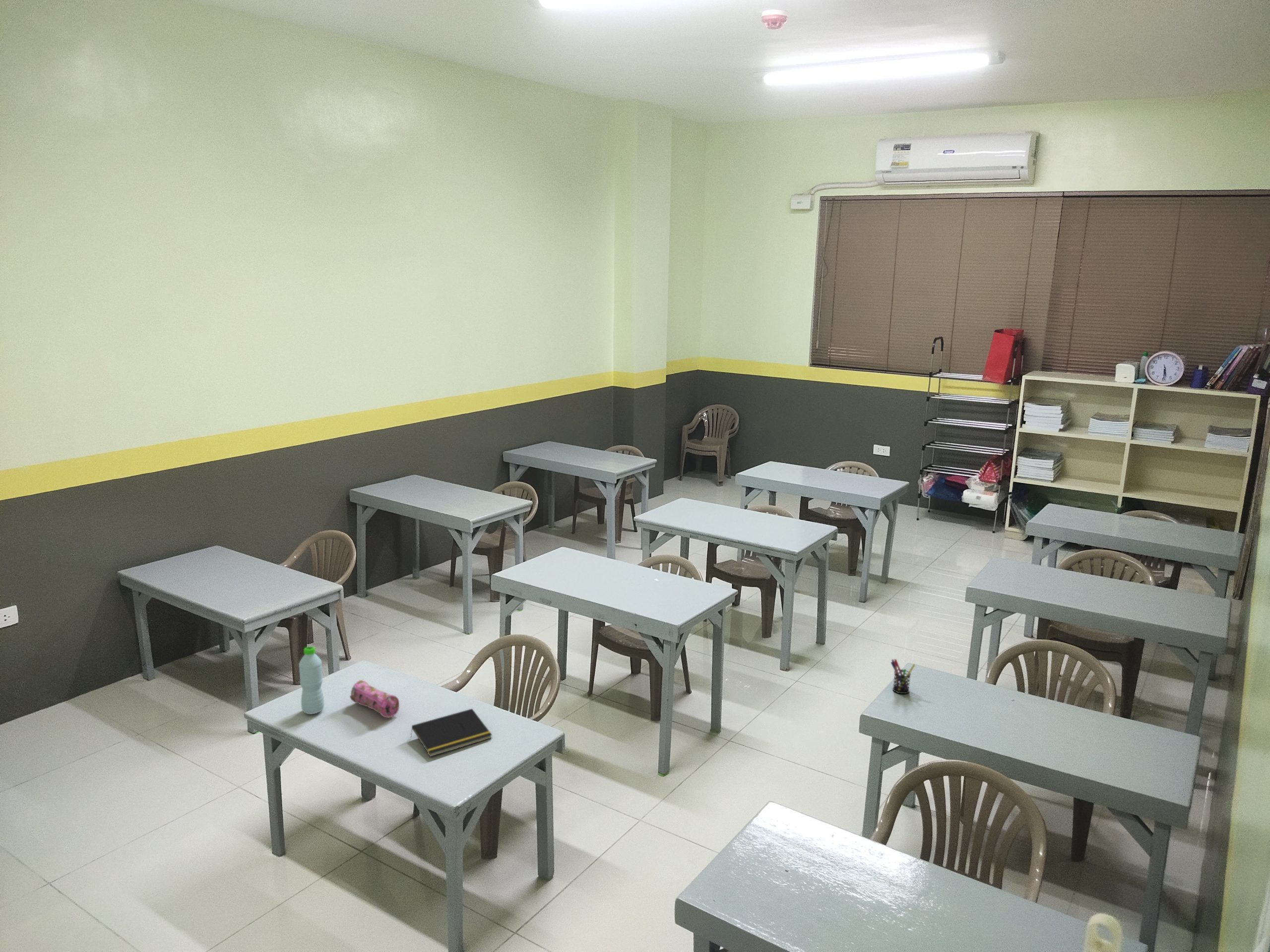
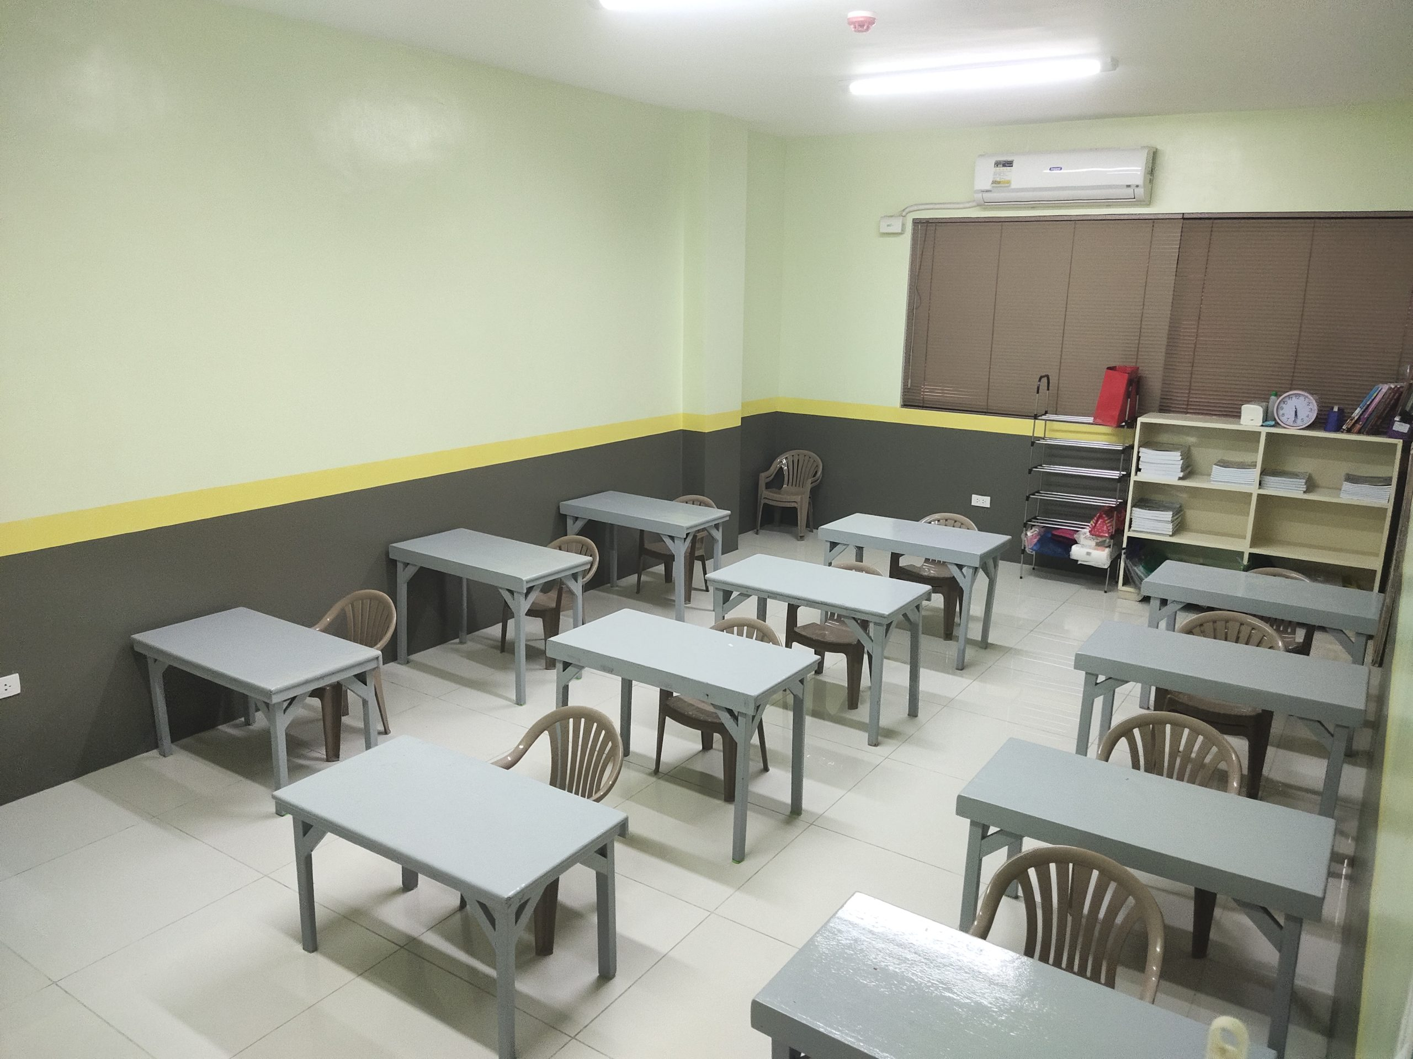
- notepad [410,708,493,757]
- water bottle [298,646,324,714]
- pencil case [349,680,400,718]
- pen holder [890,658,916,694]
